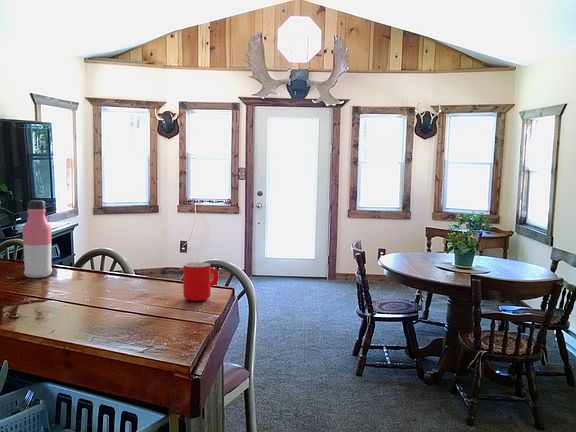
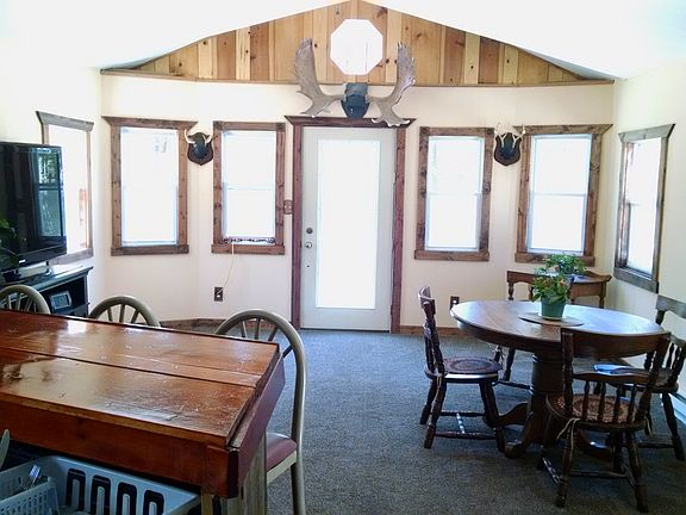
- mug [182,261,220,302]
- water bottle [21,199,53,279]
